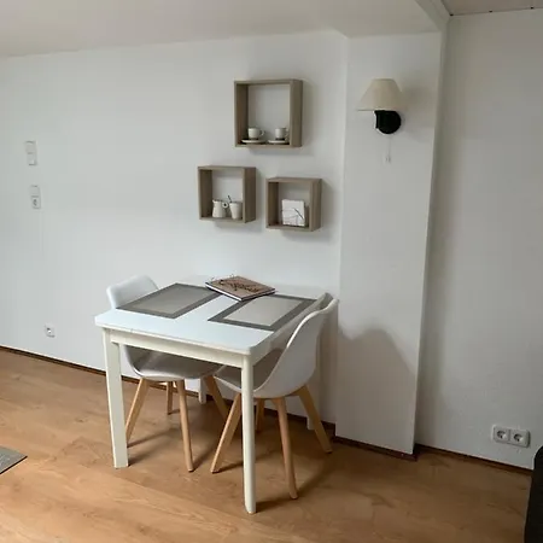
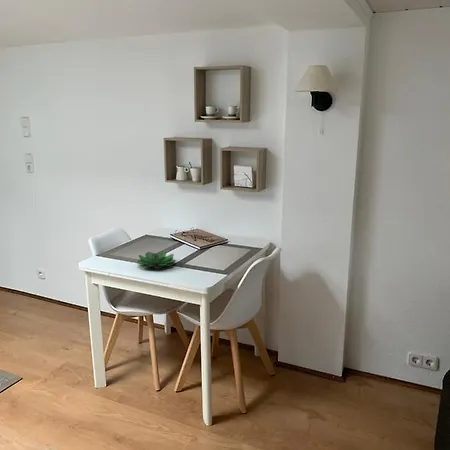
+ succulent plant [137,250,177,269]
